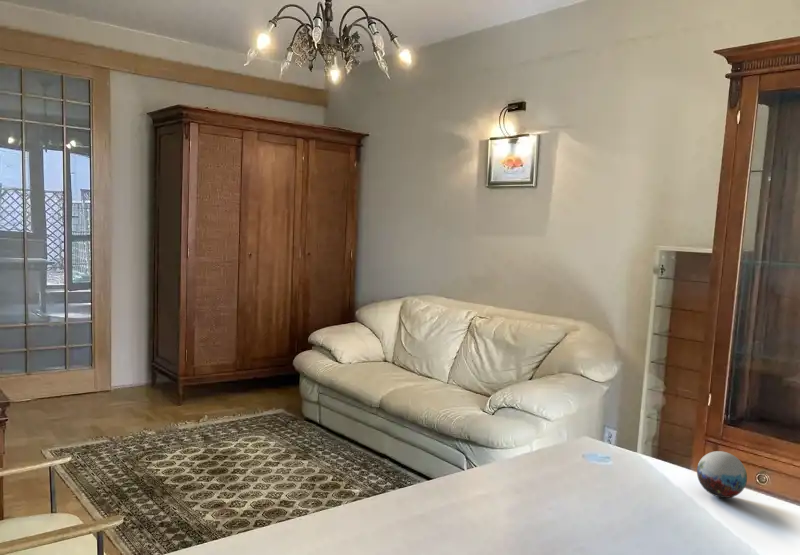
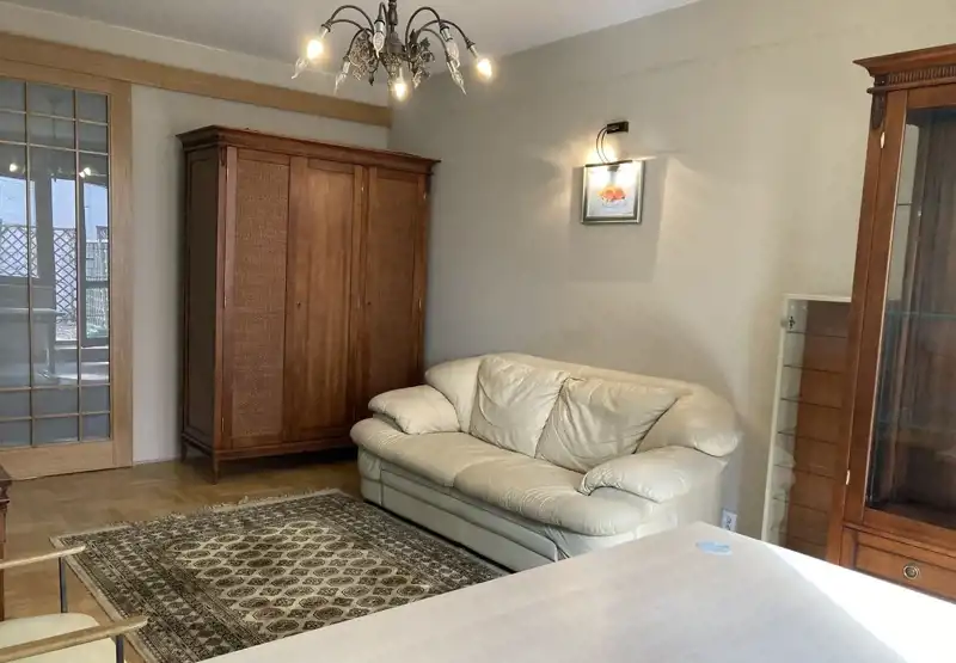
- decorative orb [696,450,748,499]
